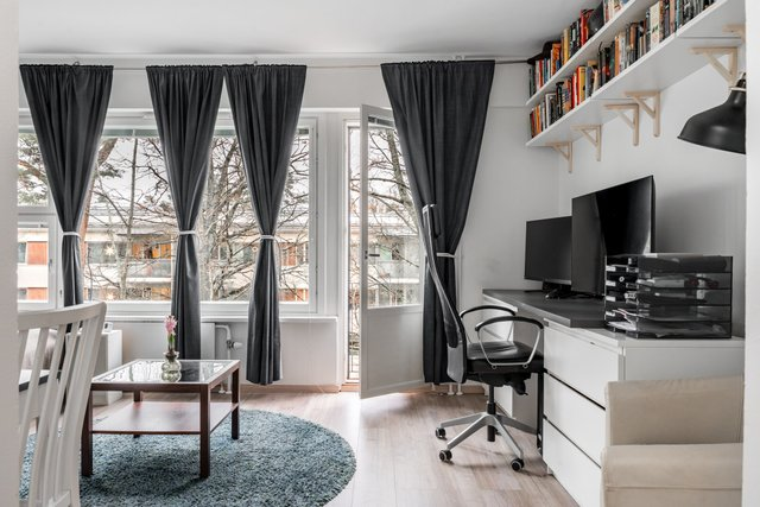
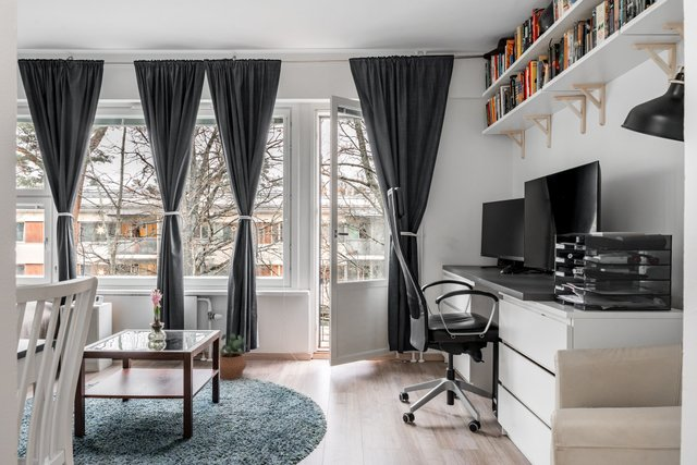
+ potted plant [219,332,248,380]
